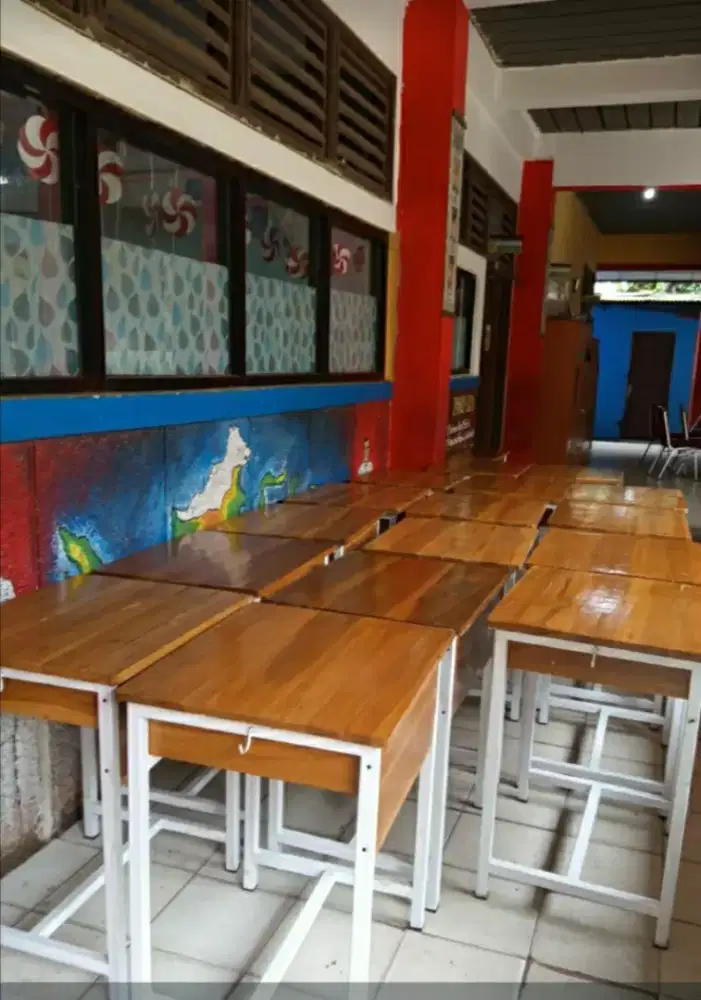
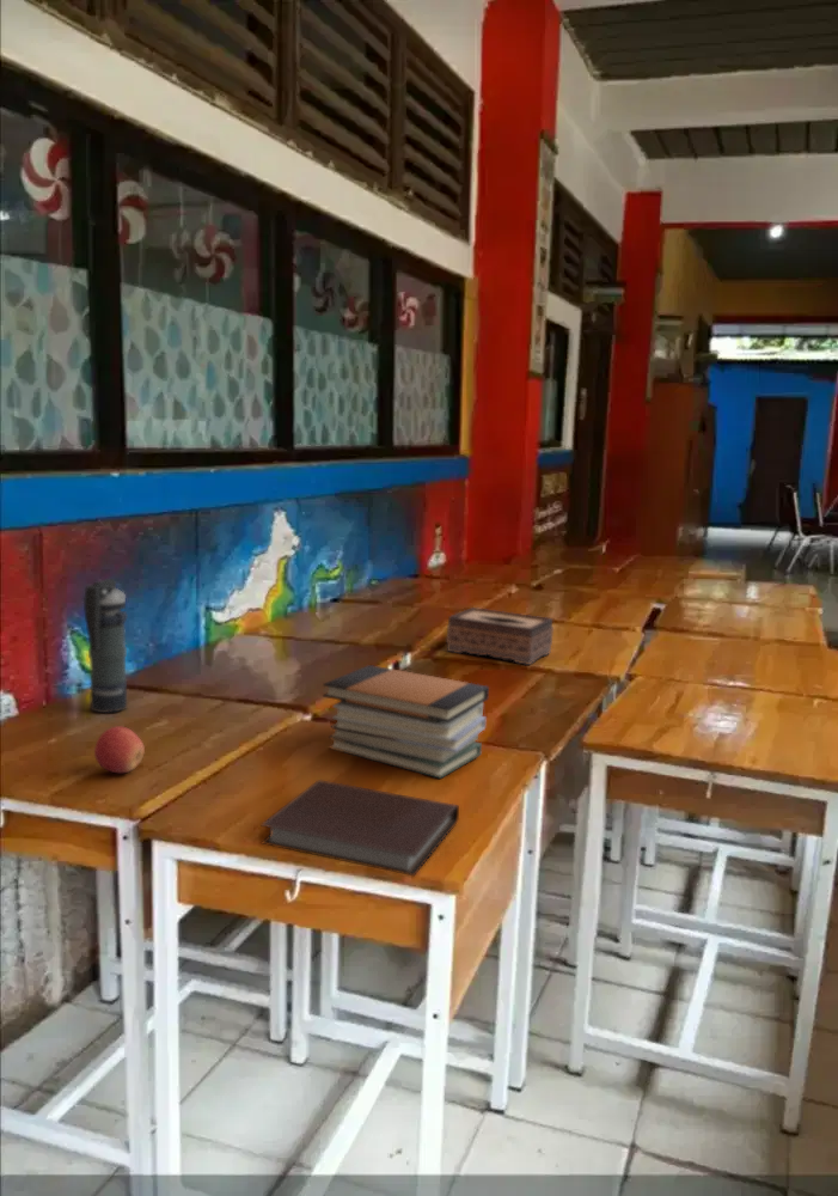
+ tissue box [446,606,555,666]
+ smoke grenade [82,578,129,714]
+ notebook [259,779,460,877]
+ apple [93,725,146,774]
+ book stack [322,664,490,780]
